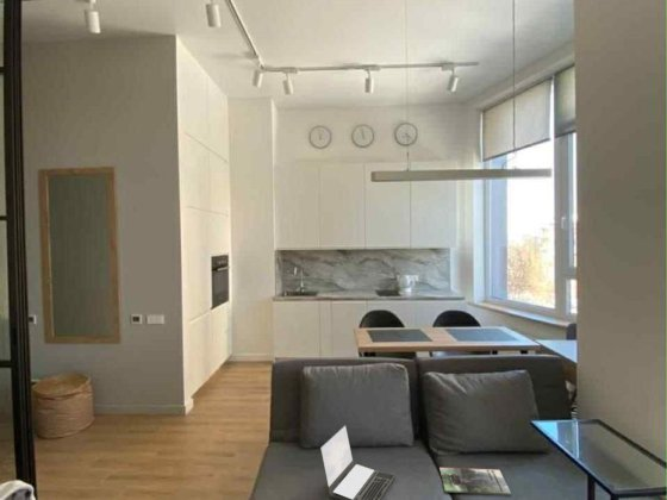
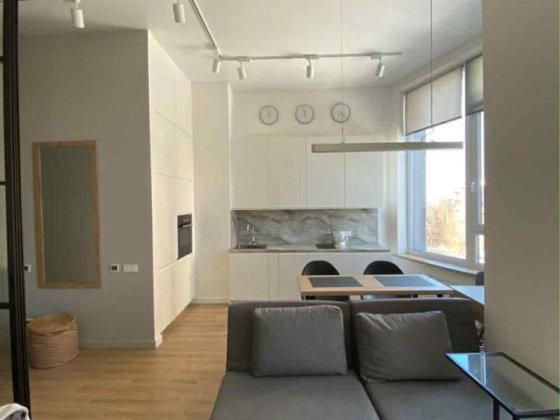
- magazine [438,467,512,496]
- laptop [319,424,397,500]
